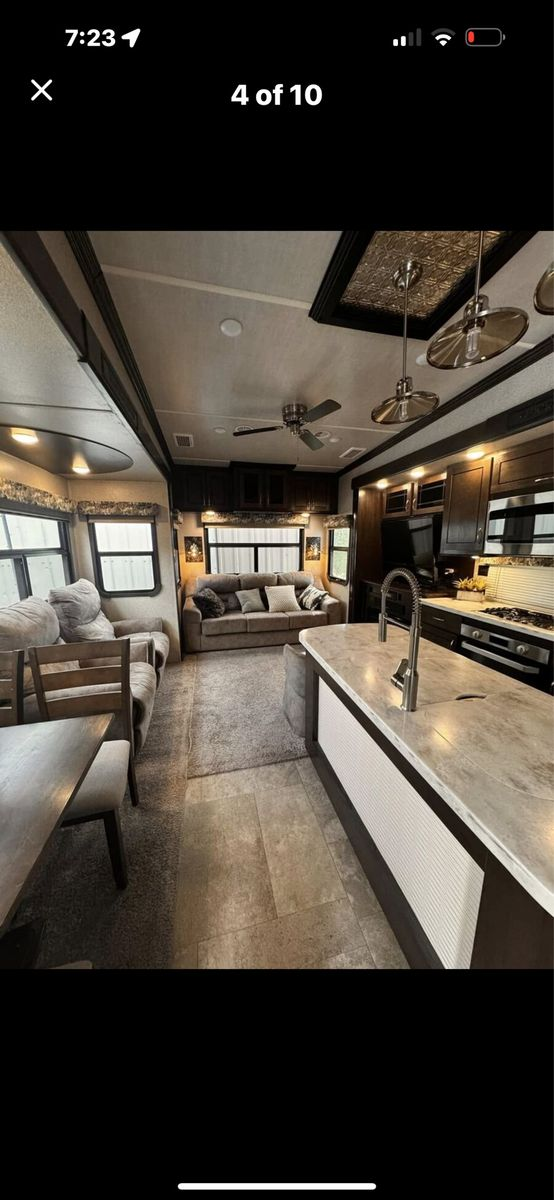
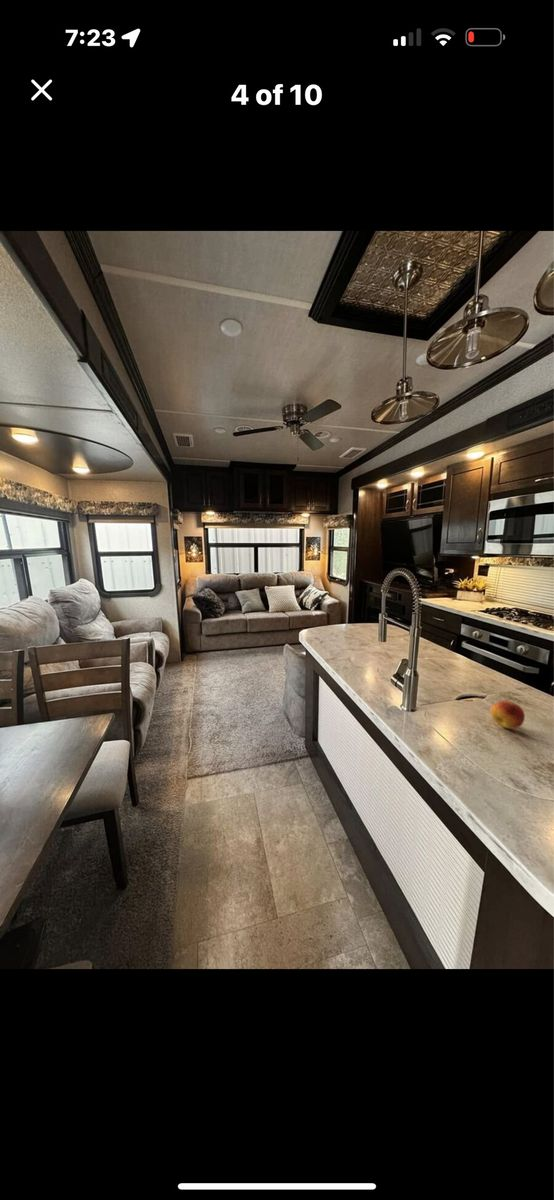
+ fruit [489,700,526,730]
